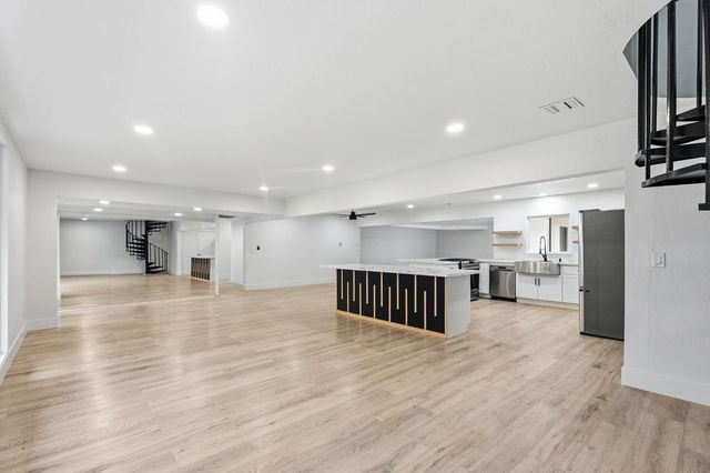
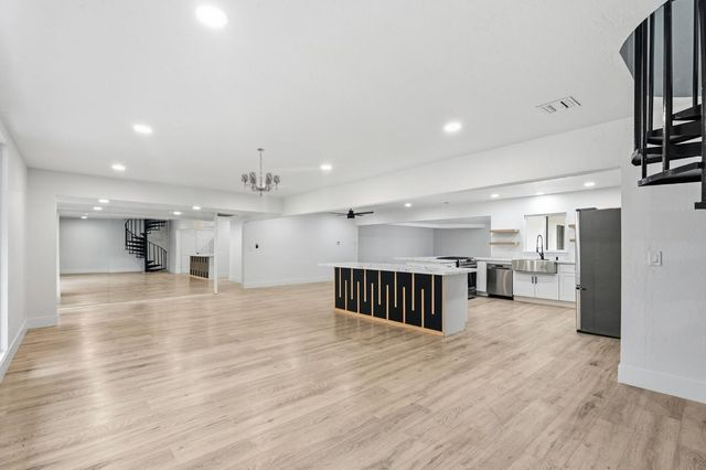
+ chandelier [240,148,281,197]
